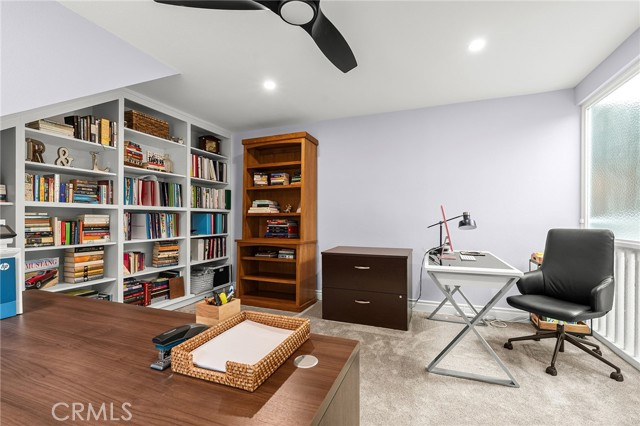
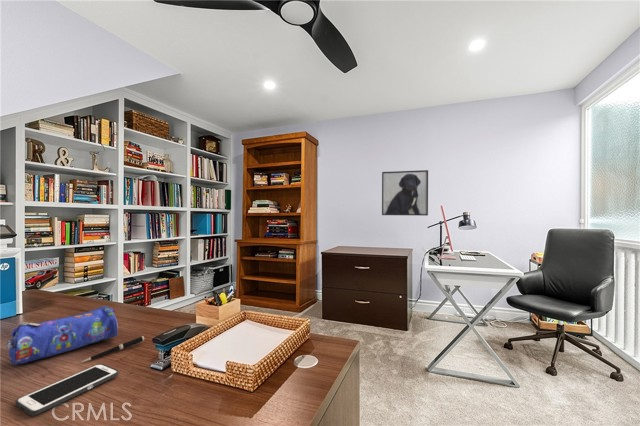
+ cell phone [14,363,120,417]
+ pen [81,335,145,363]
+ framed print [381,169,429,217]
+ pencil case [5,305,119,366]
